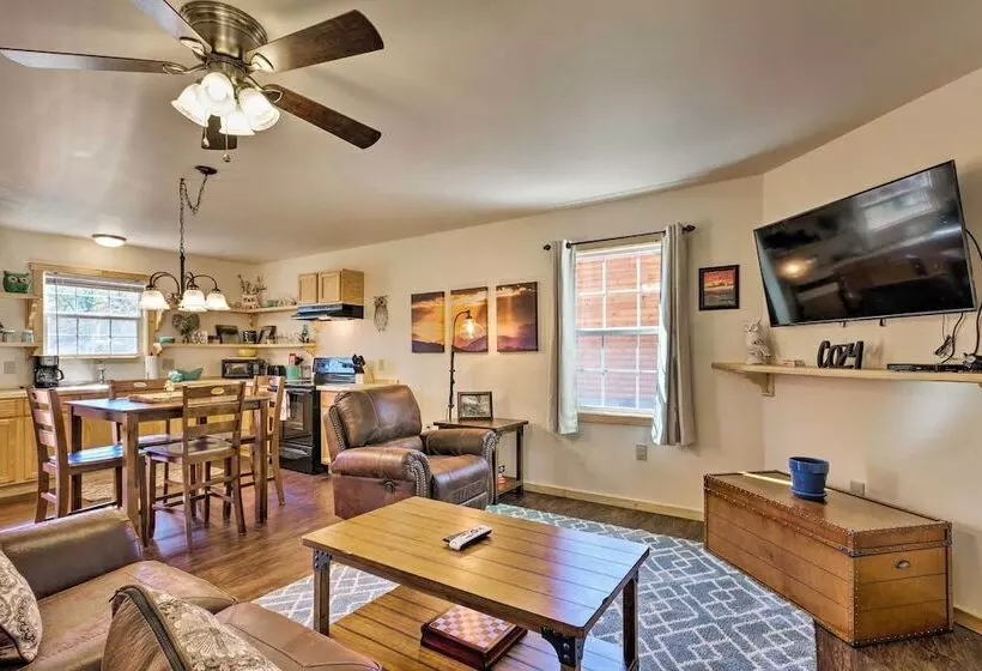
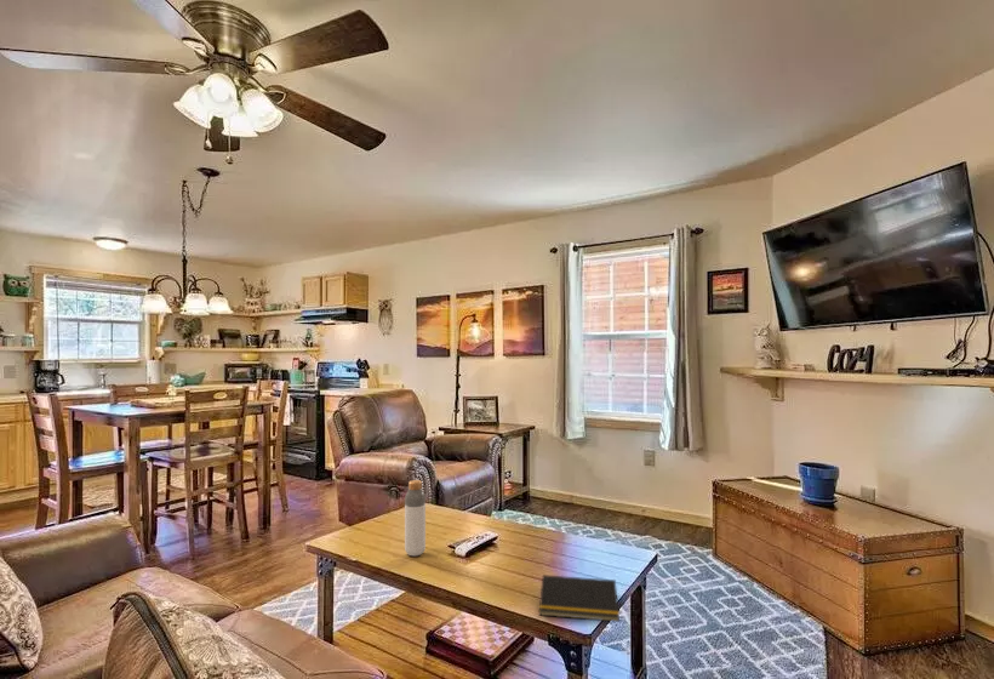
+ notepad [538,574,621,623]
+ bottle [404,479,427,558]
